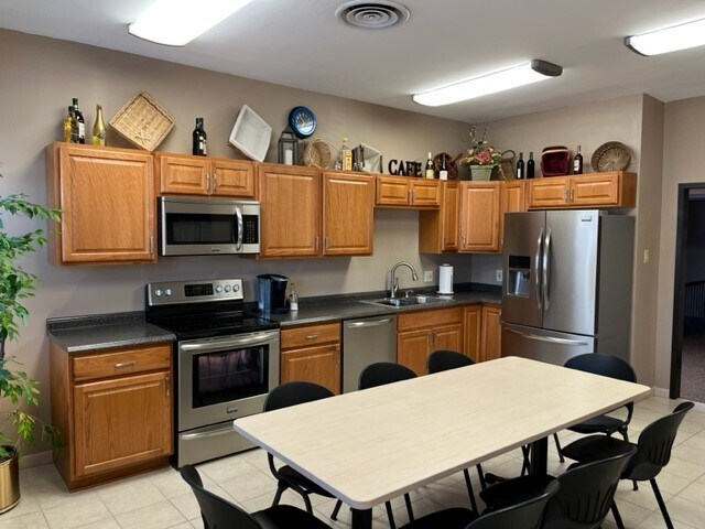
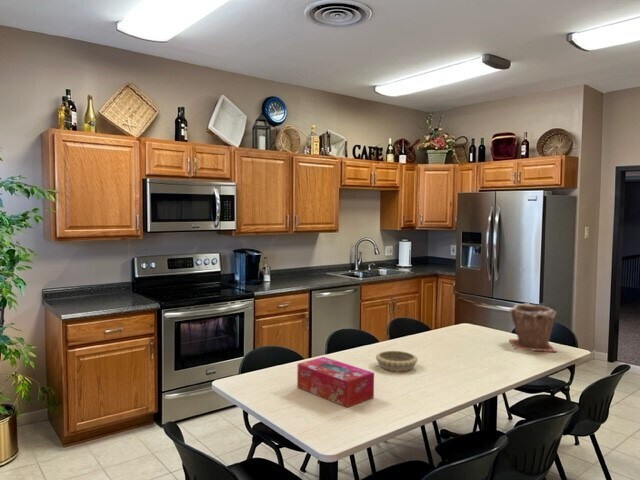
+ tissue box [296,356,375,408]
+ plant pot [508,302,558,353]
+ decorative bowl [375,350,419,372]
